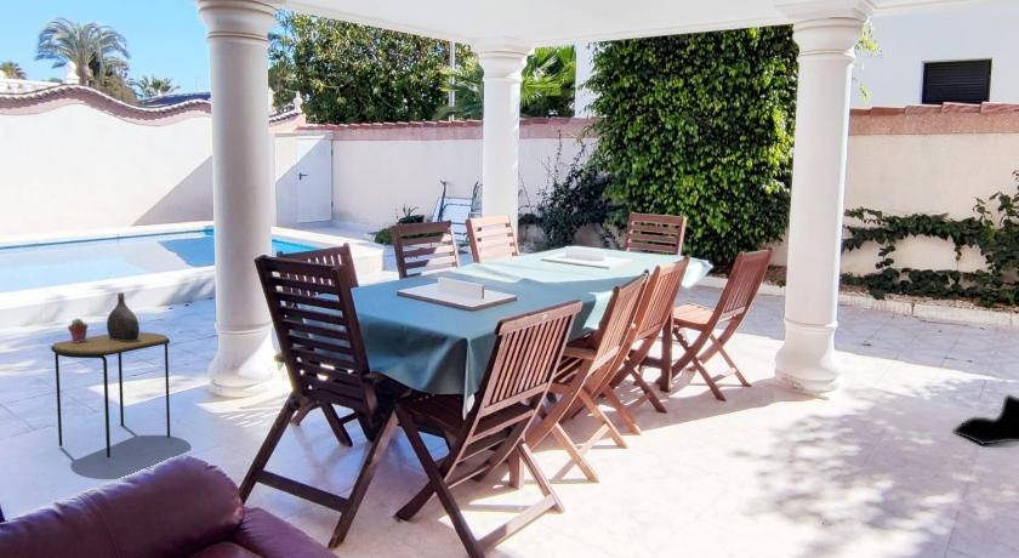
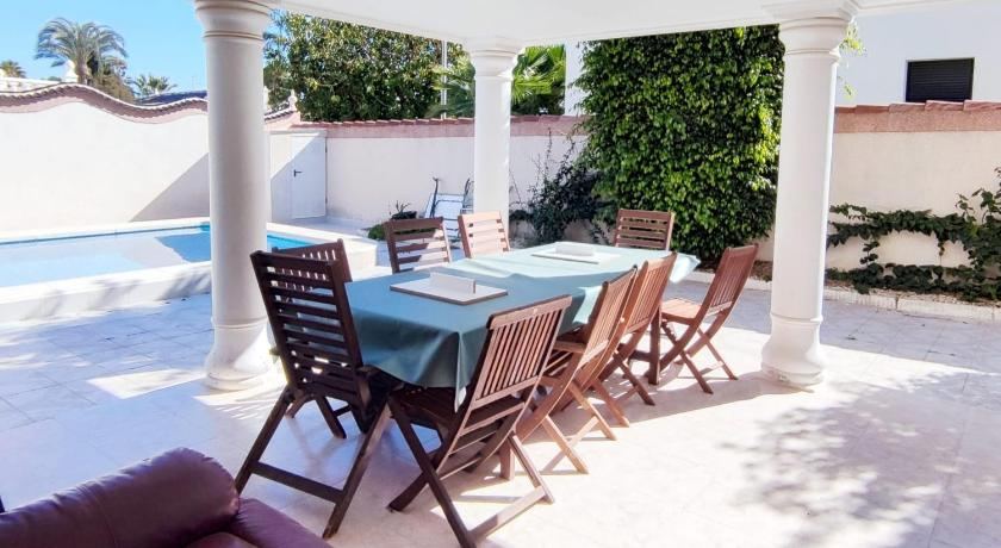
- water jug [106,291,141,341]
- side table [50,331,171,459]
- lounge chair [951,393,1019,445]
- potted succulent [67,318,89,342]
